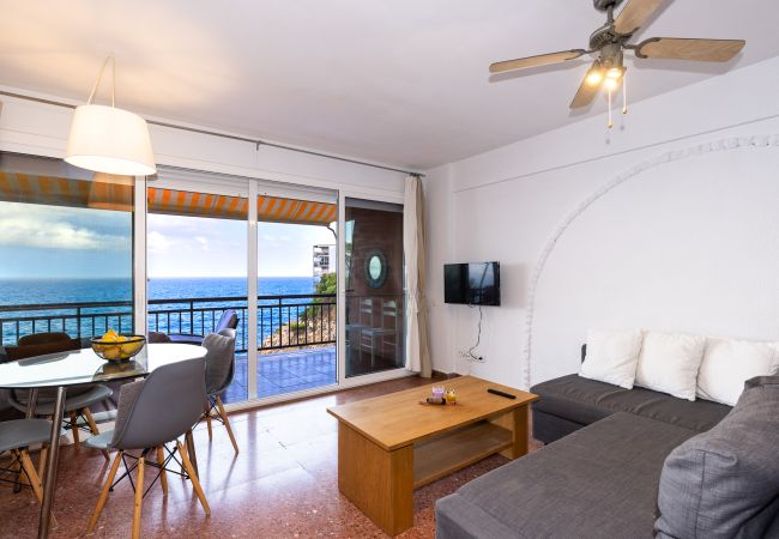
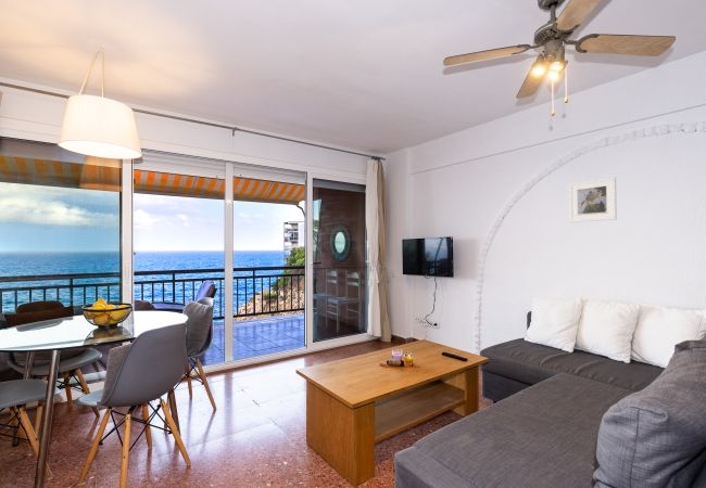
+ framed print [568,176,618,223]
